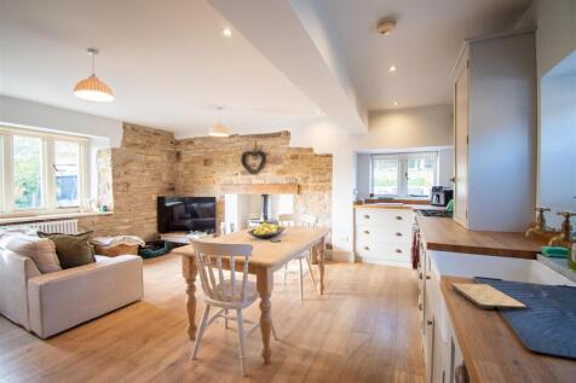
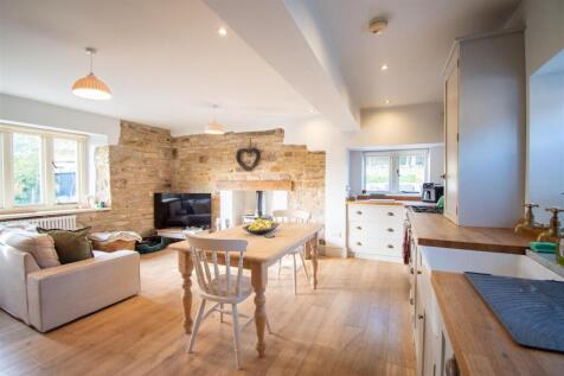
- cutting board [450,282,528,311]
